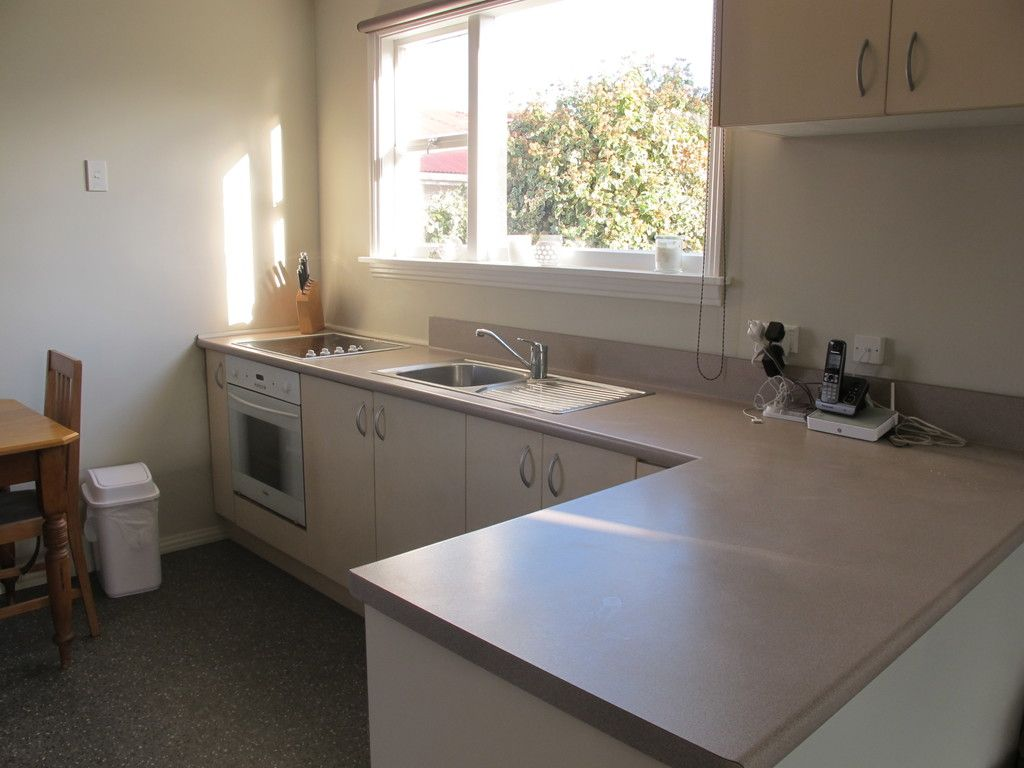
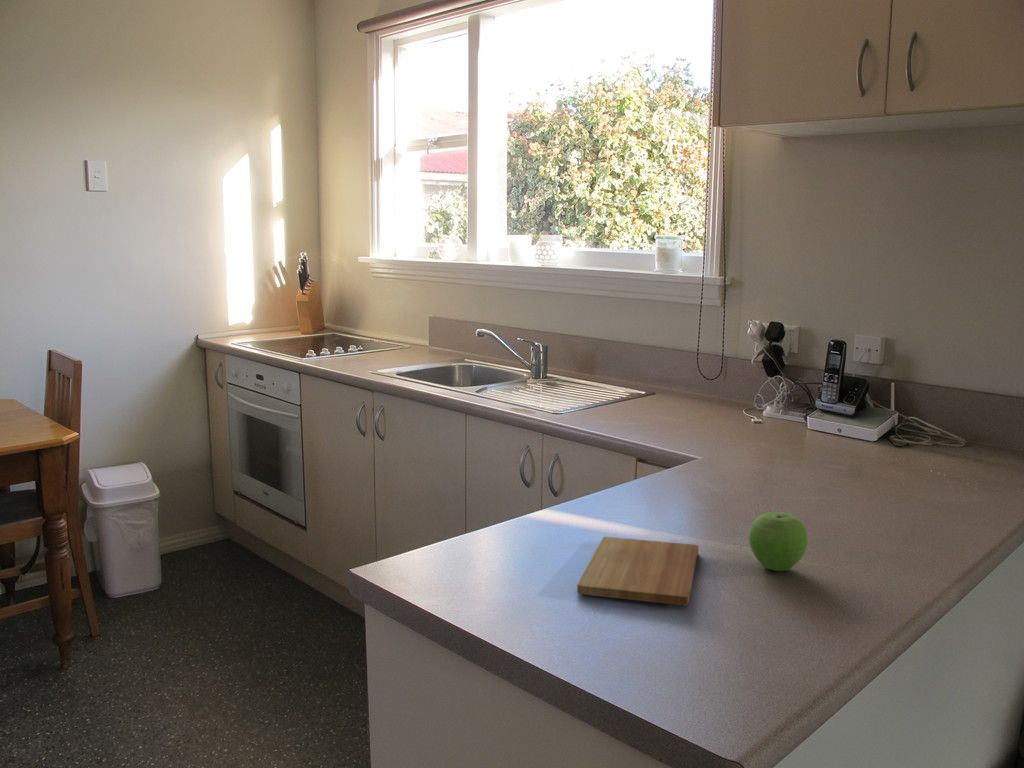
+ fruit [748,511,809,572]
+ cutting board [576,536,700,607]
